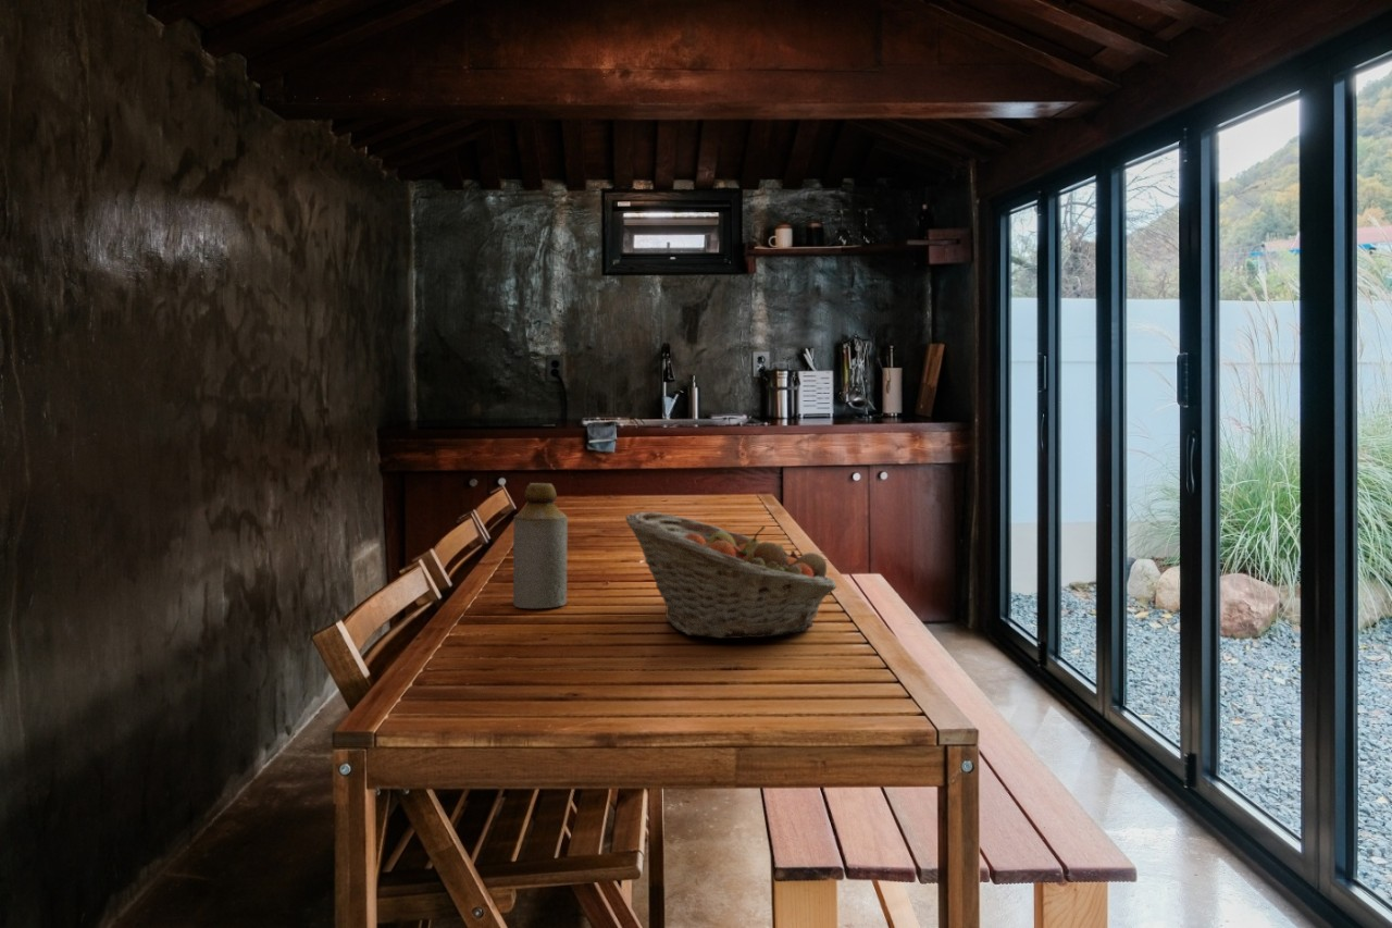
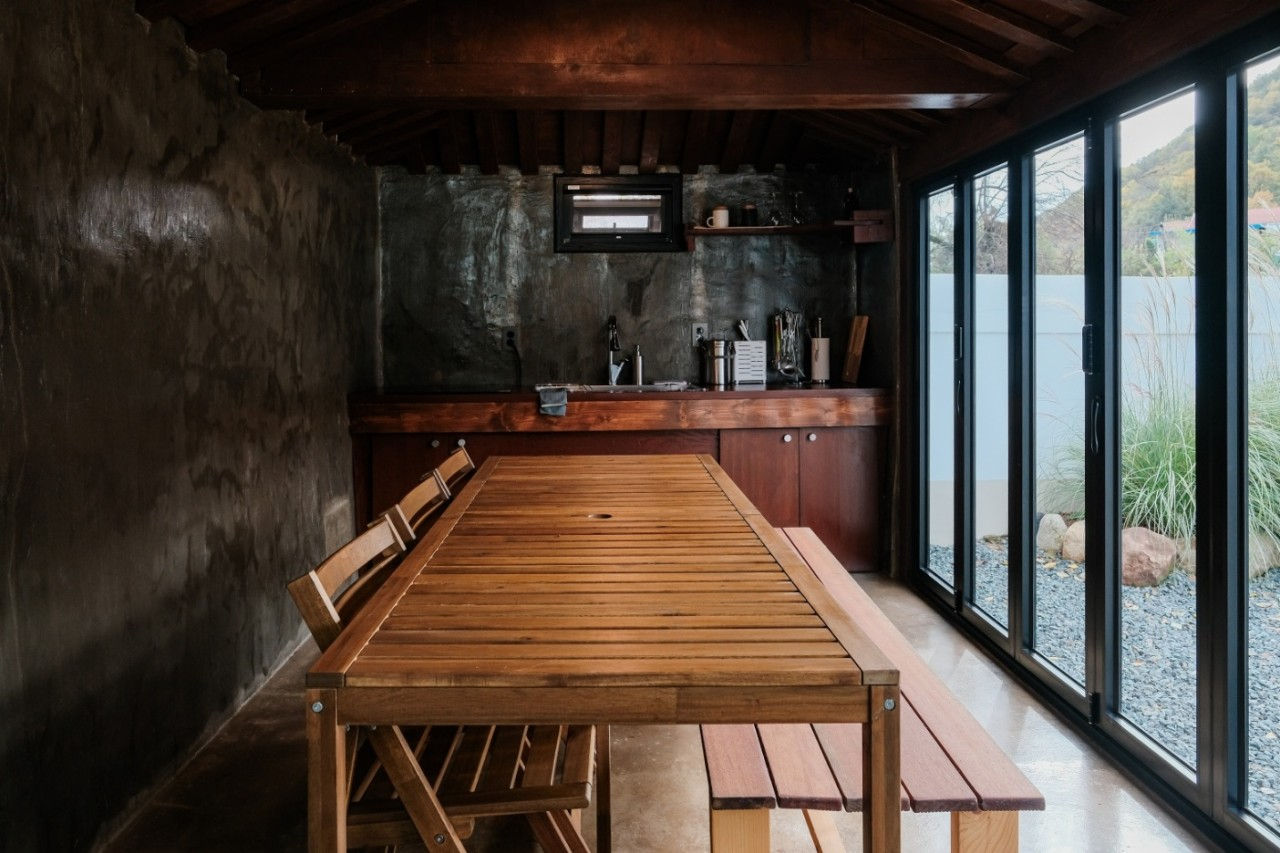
- bottle [512,482,569,609]
- fruit basket [624,510,837,640]
